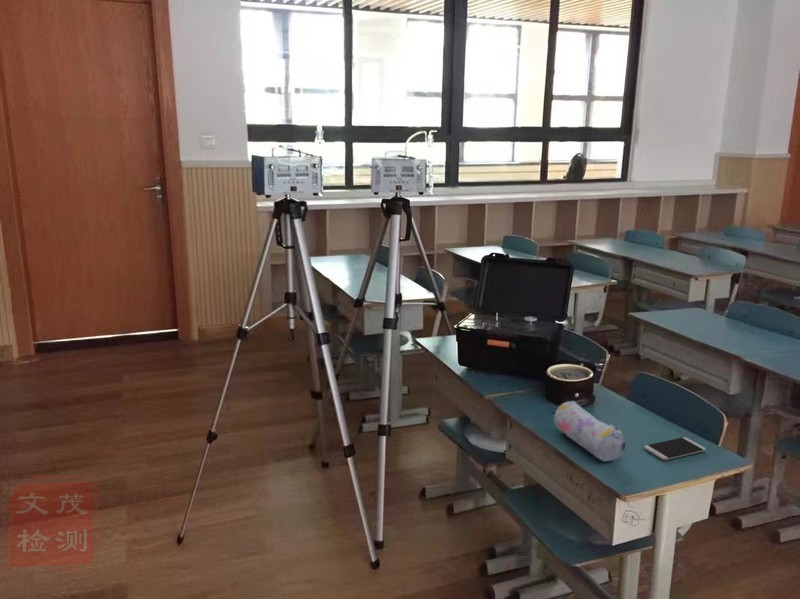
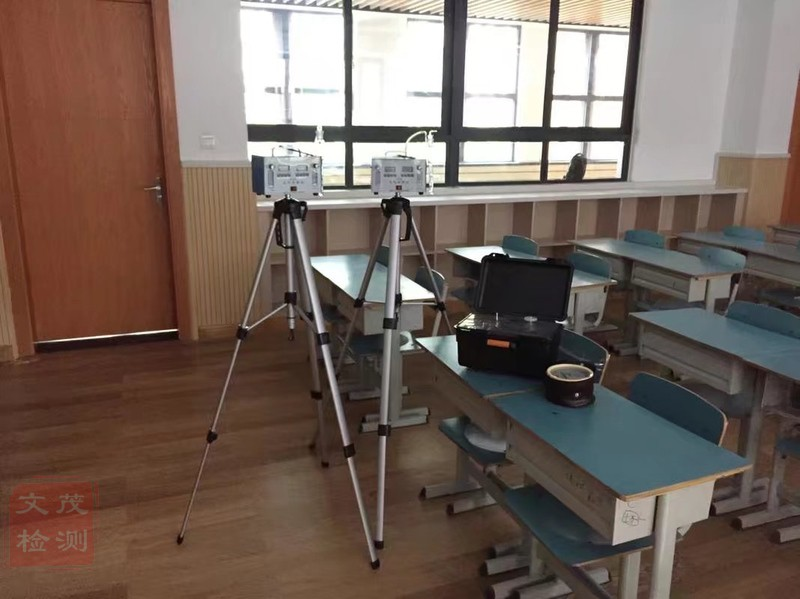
- smartphone [643,436,706,461]
- pencil case [553,400,627,462]
